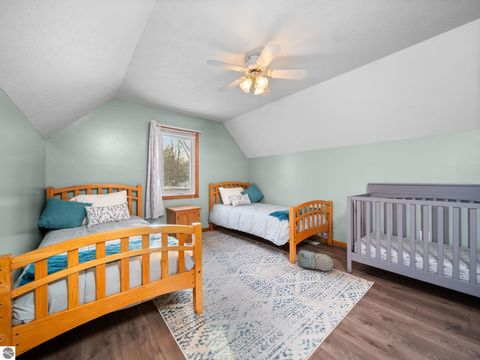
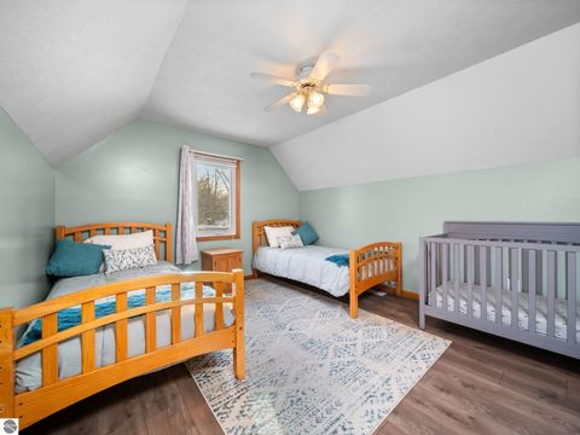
- plush toy [295,249,335,272]
